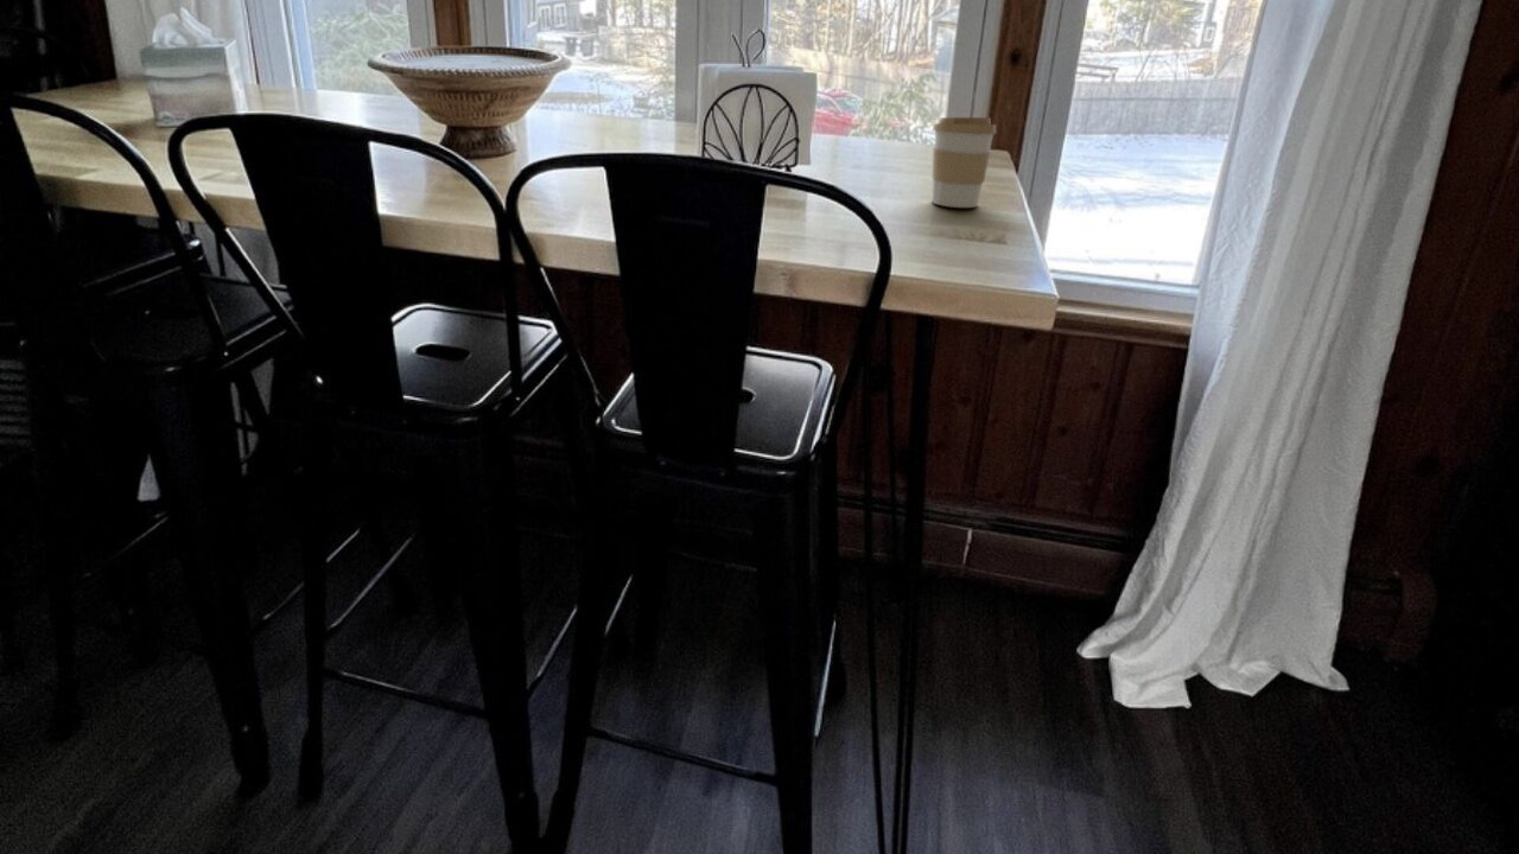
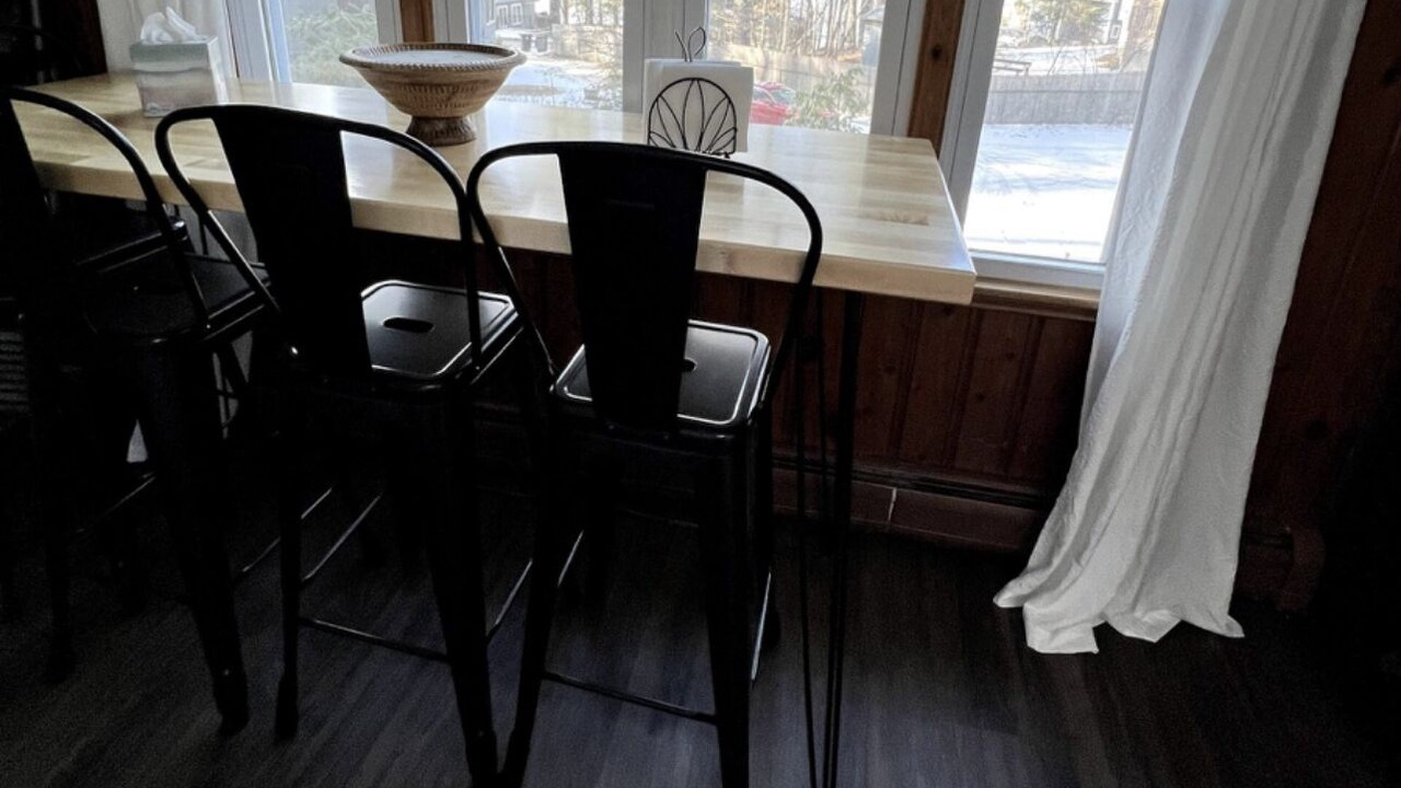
- coffee cup [930,116,997,209]
